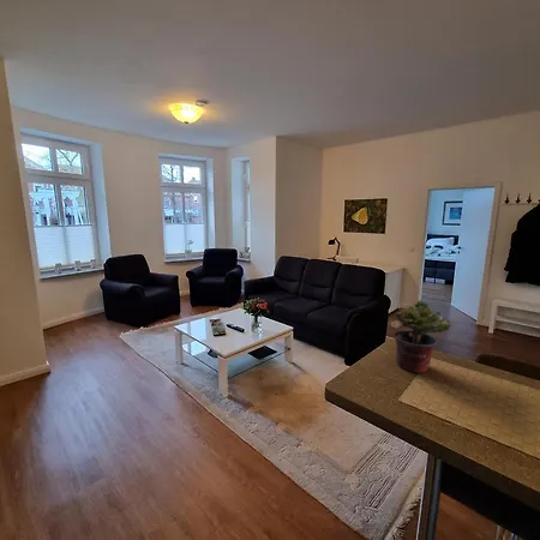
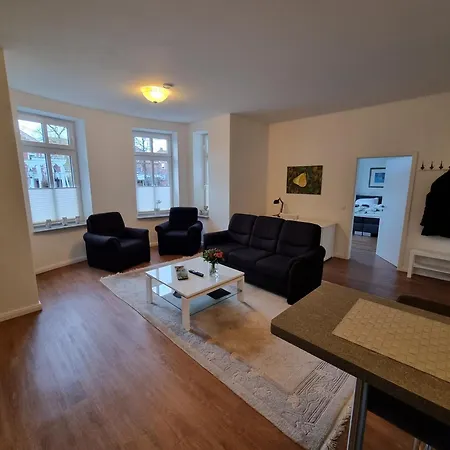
- potted plant [388,300,451,374]
